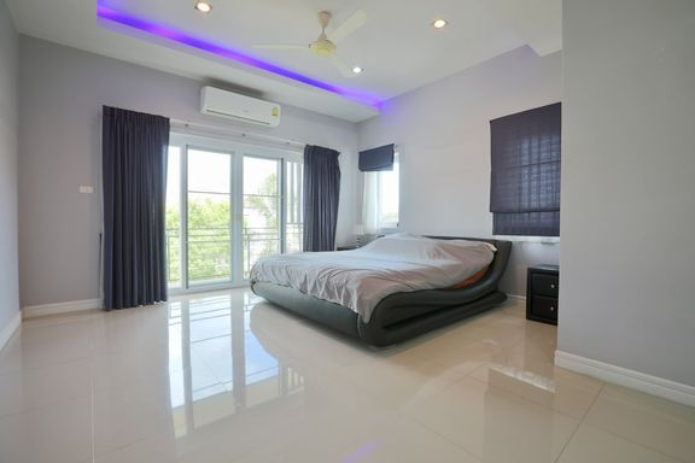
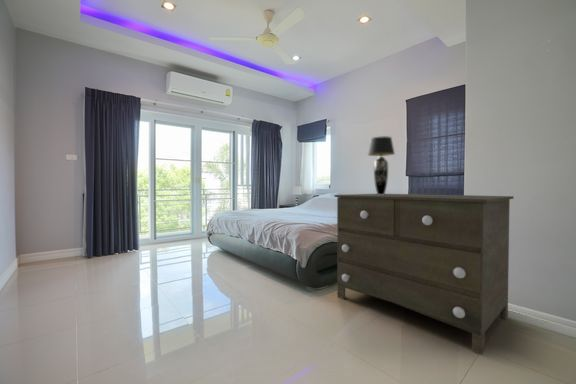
+ dresser [334,193,515,355]
+ table lamp [367,135,396,195]
